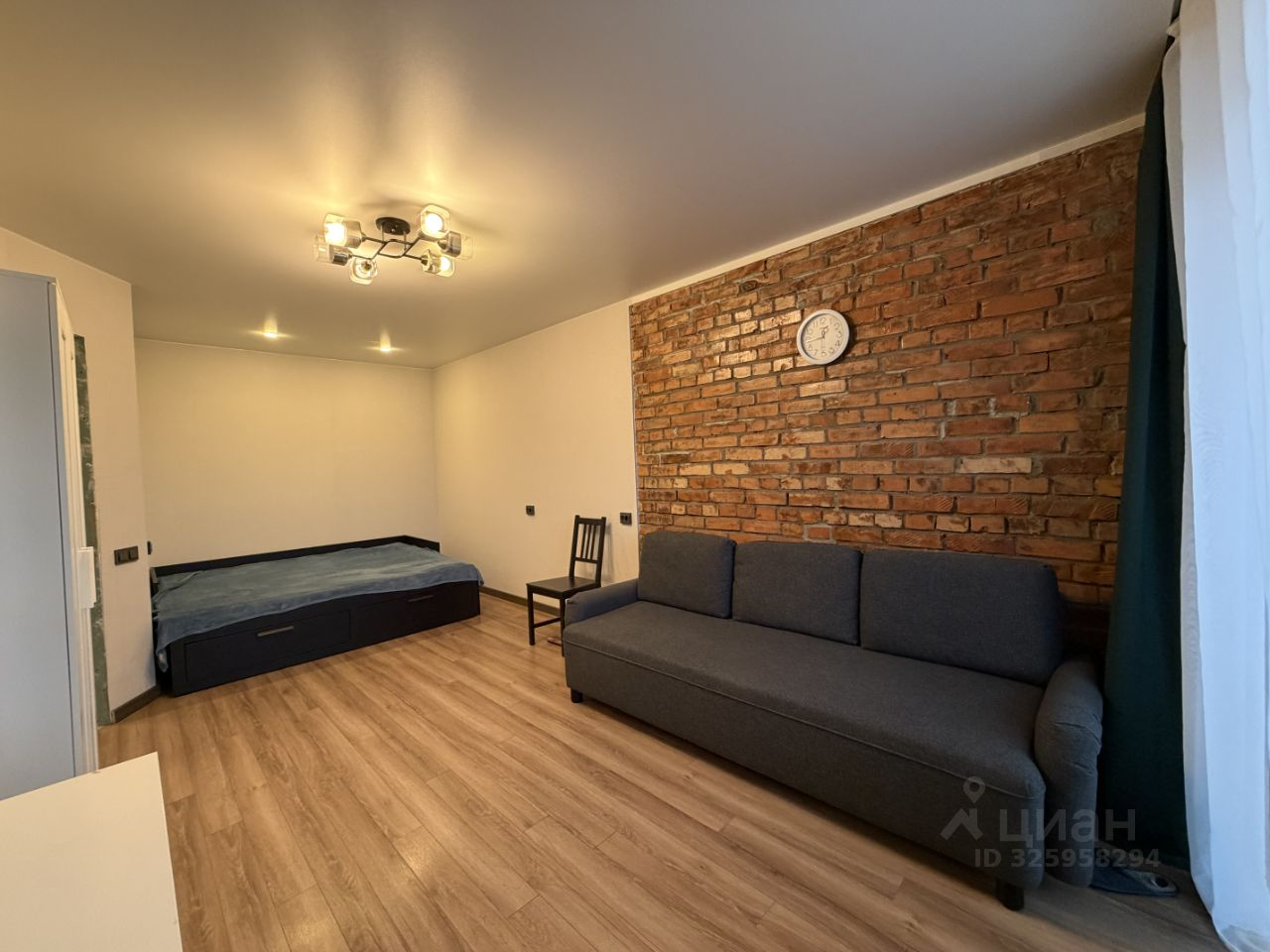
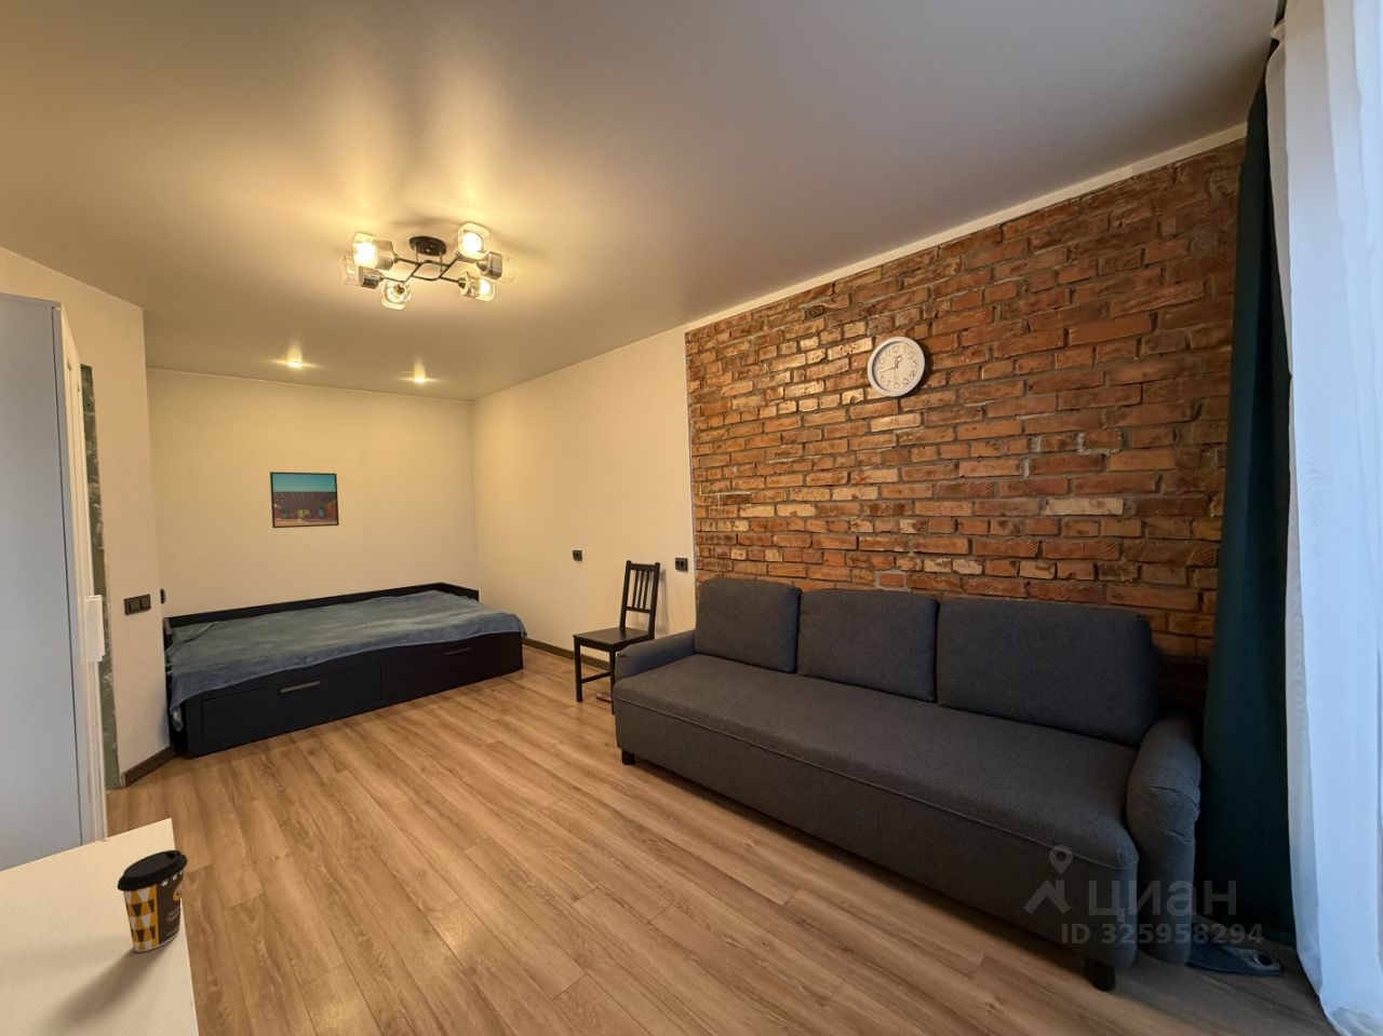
+ coffee cup [117,849,189,953]
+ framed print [269,470,341,529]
